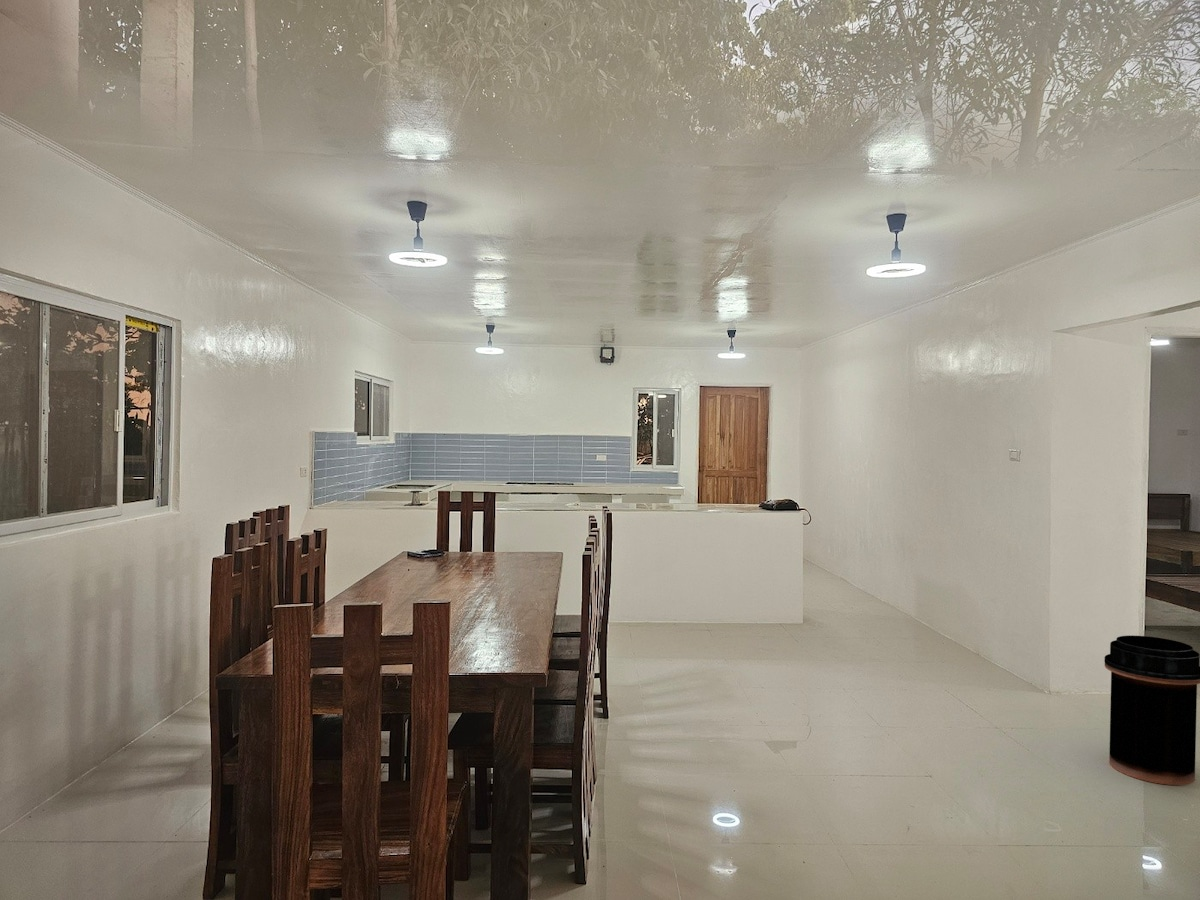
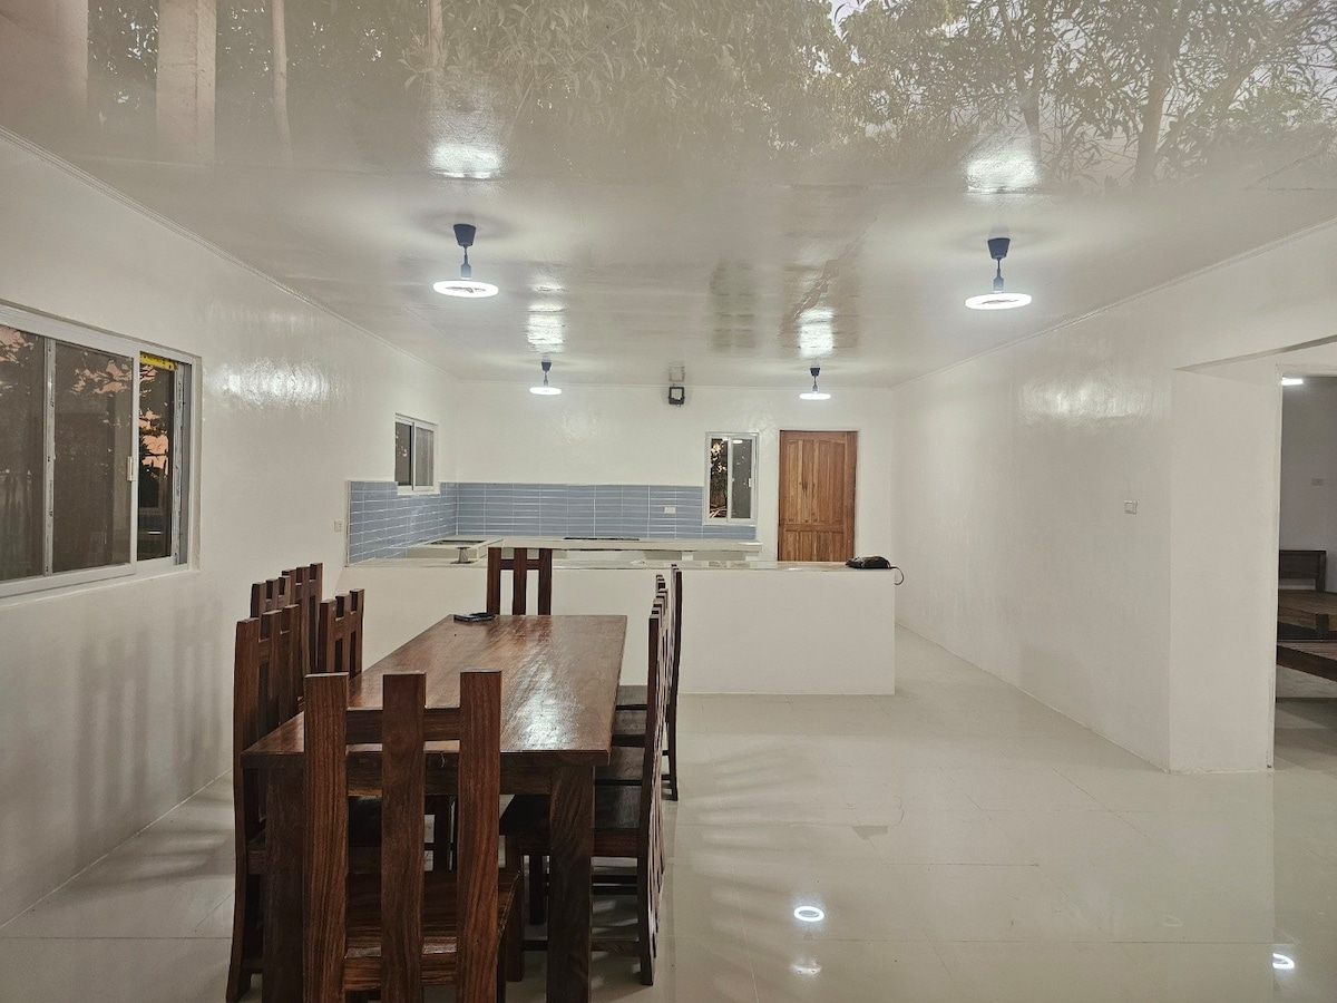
- trash can [1103,635,1200,786]
